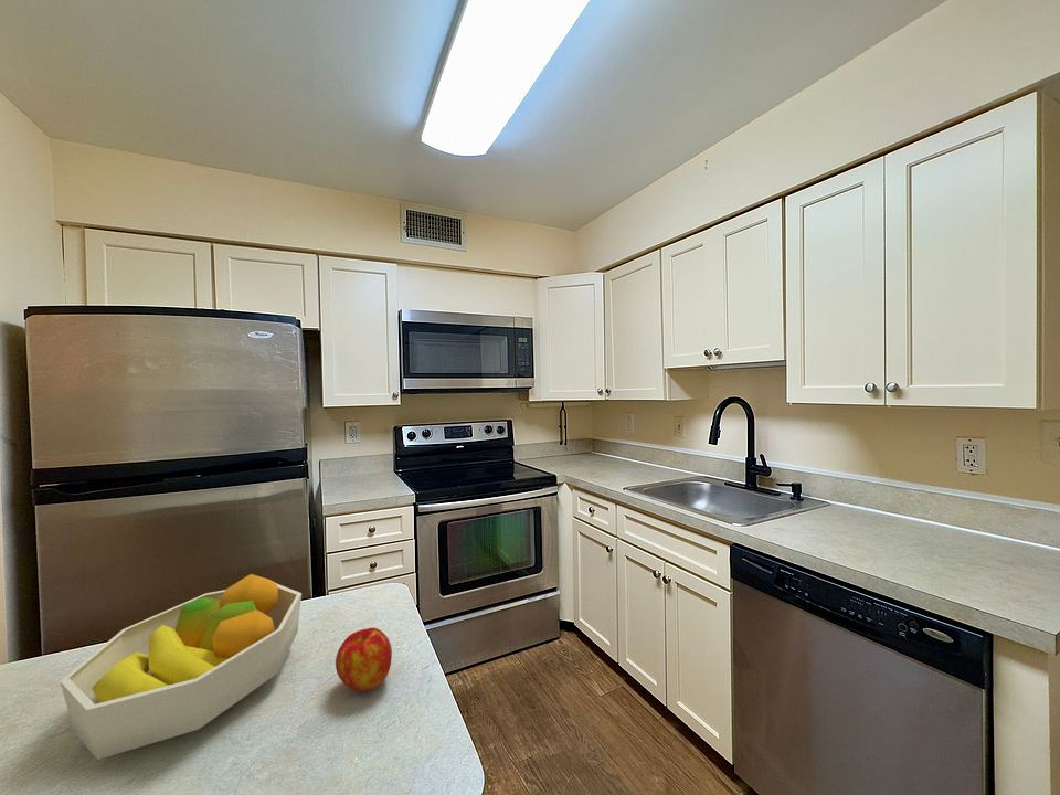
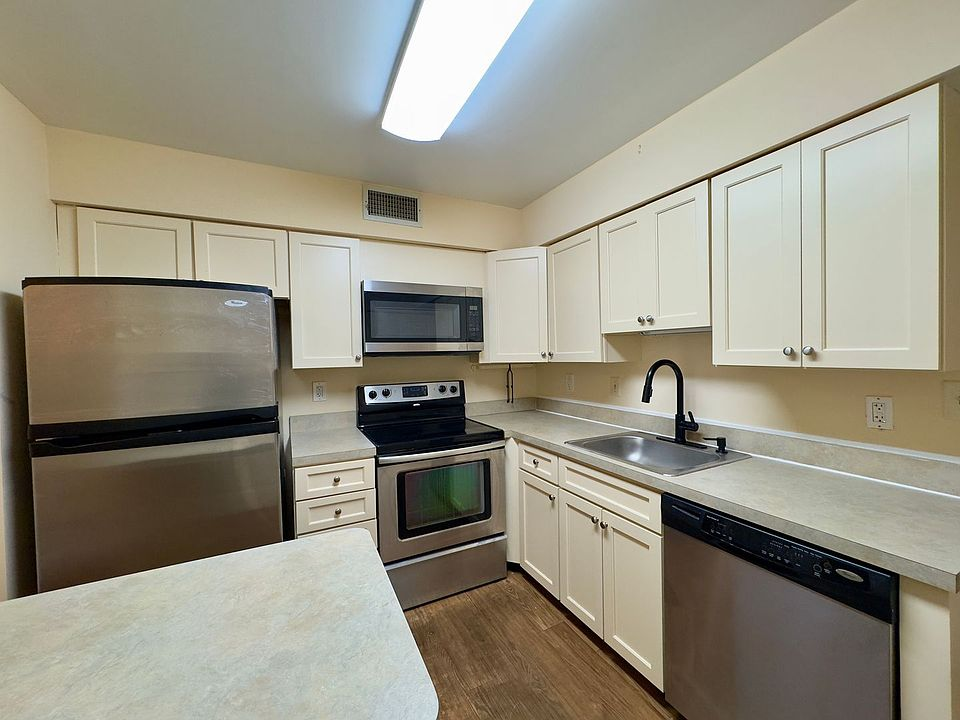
- fruit bowl [60,573,303,761]
- apple [335,627,393,692]
